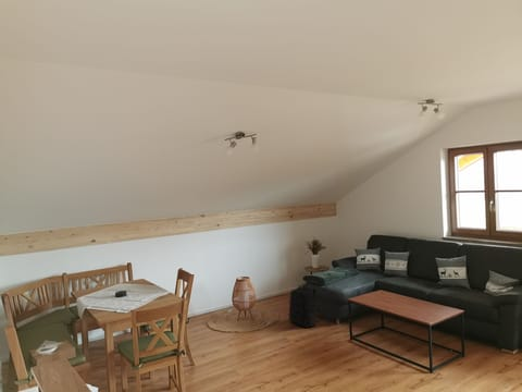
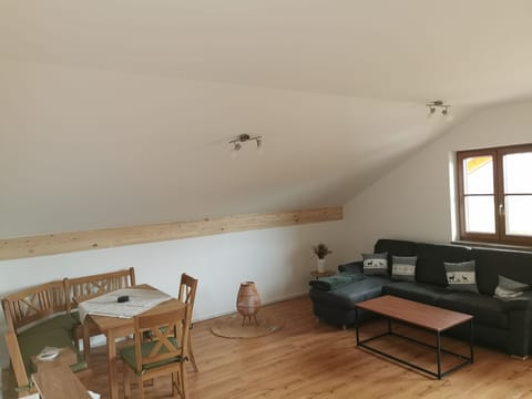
- backpack [288,283,321,329]
